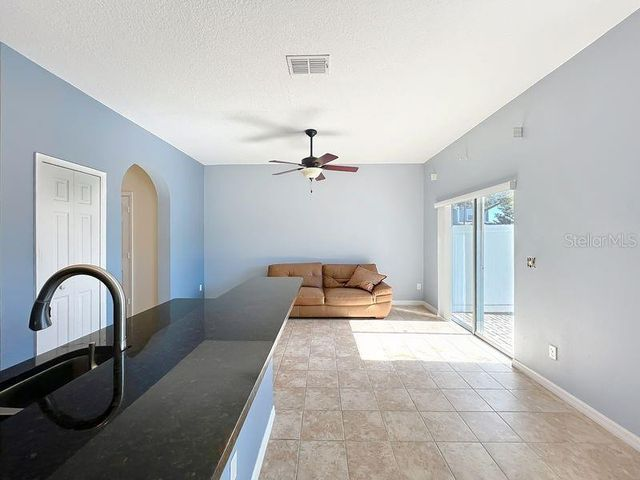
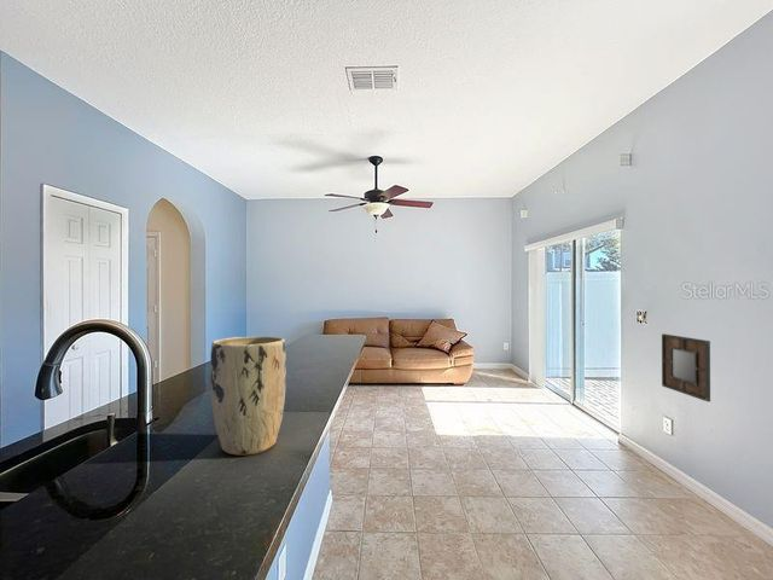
+ home mirror [661,334,711,402]
+ plant pot [209,335,287,457]
